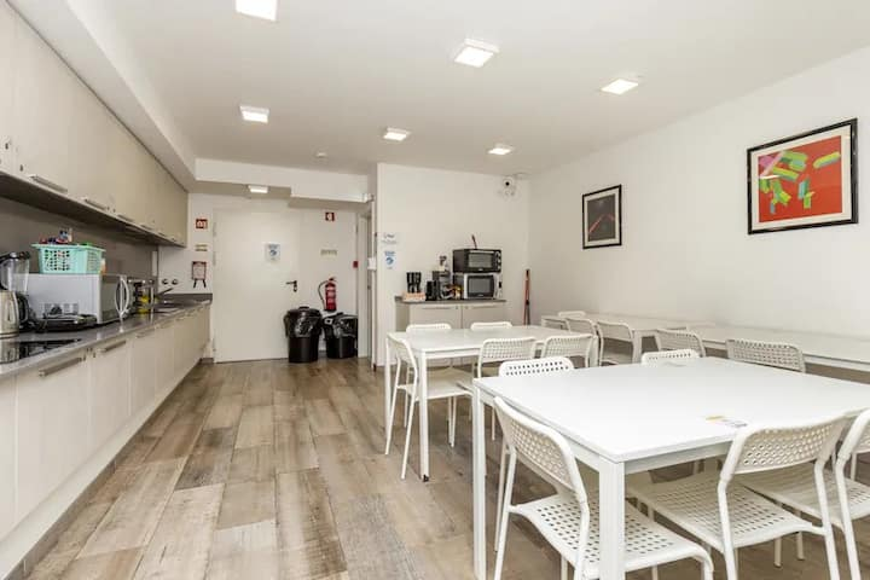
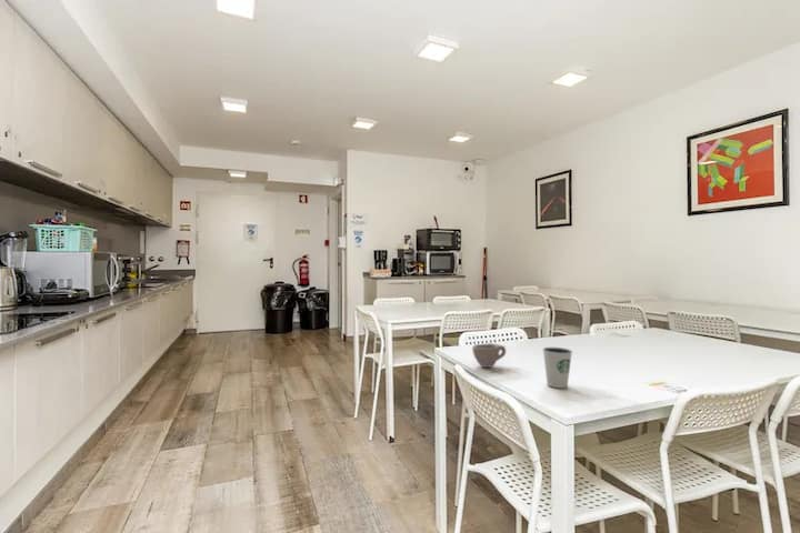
+ cup [471,342,507,369]
+ dixie cup [541,346,573,389]
